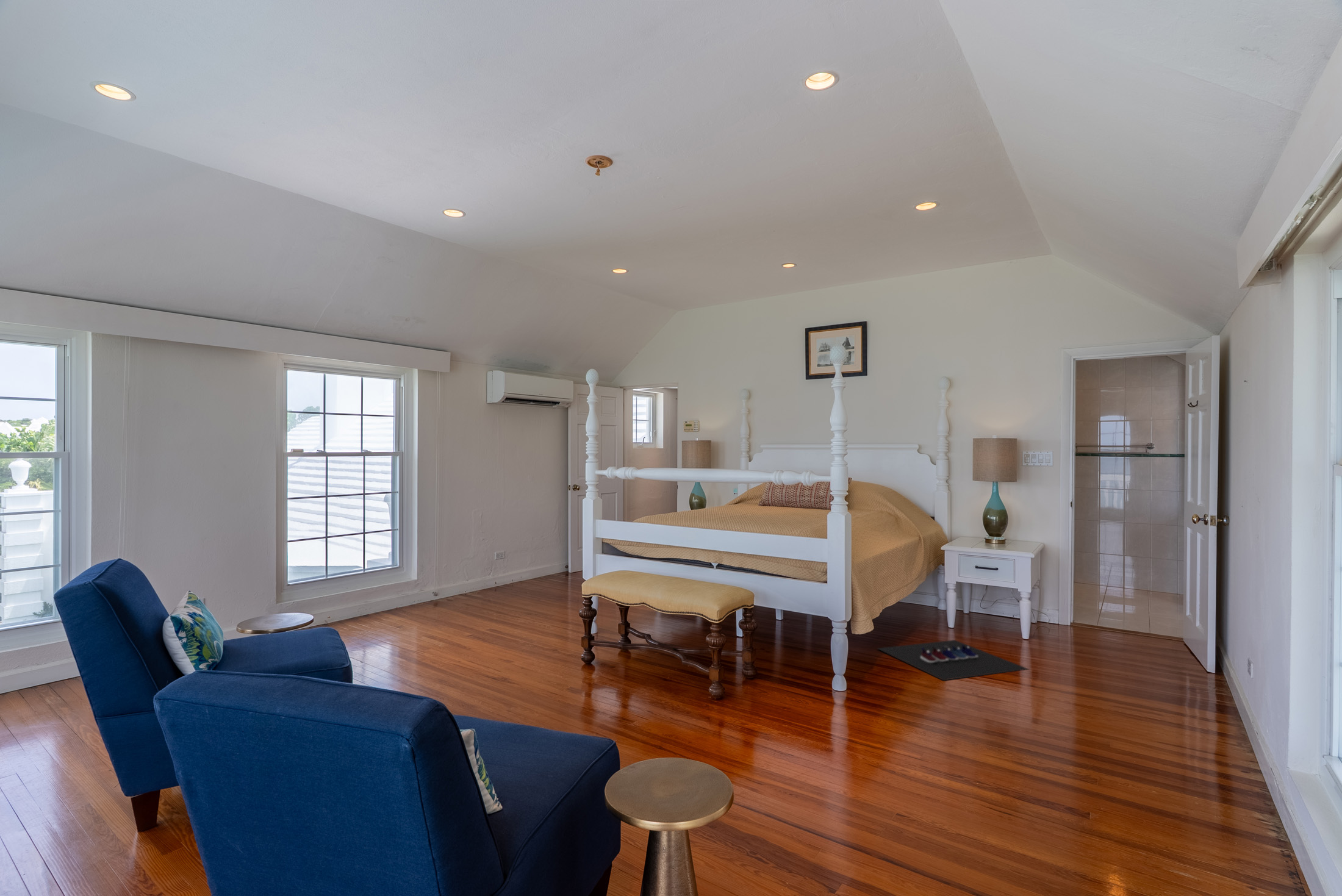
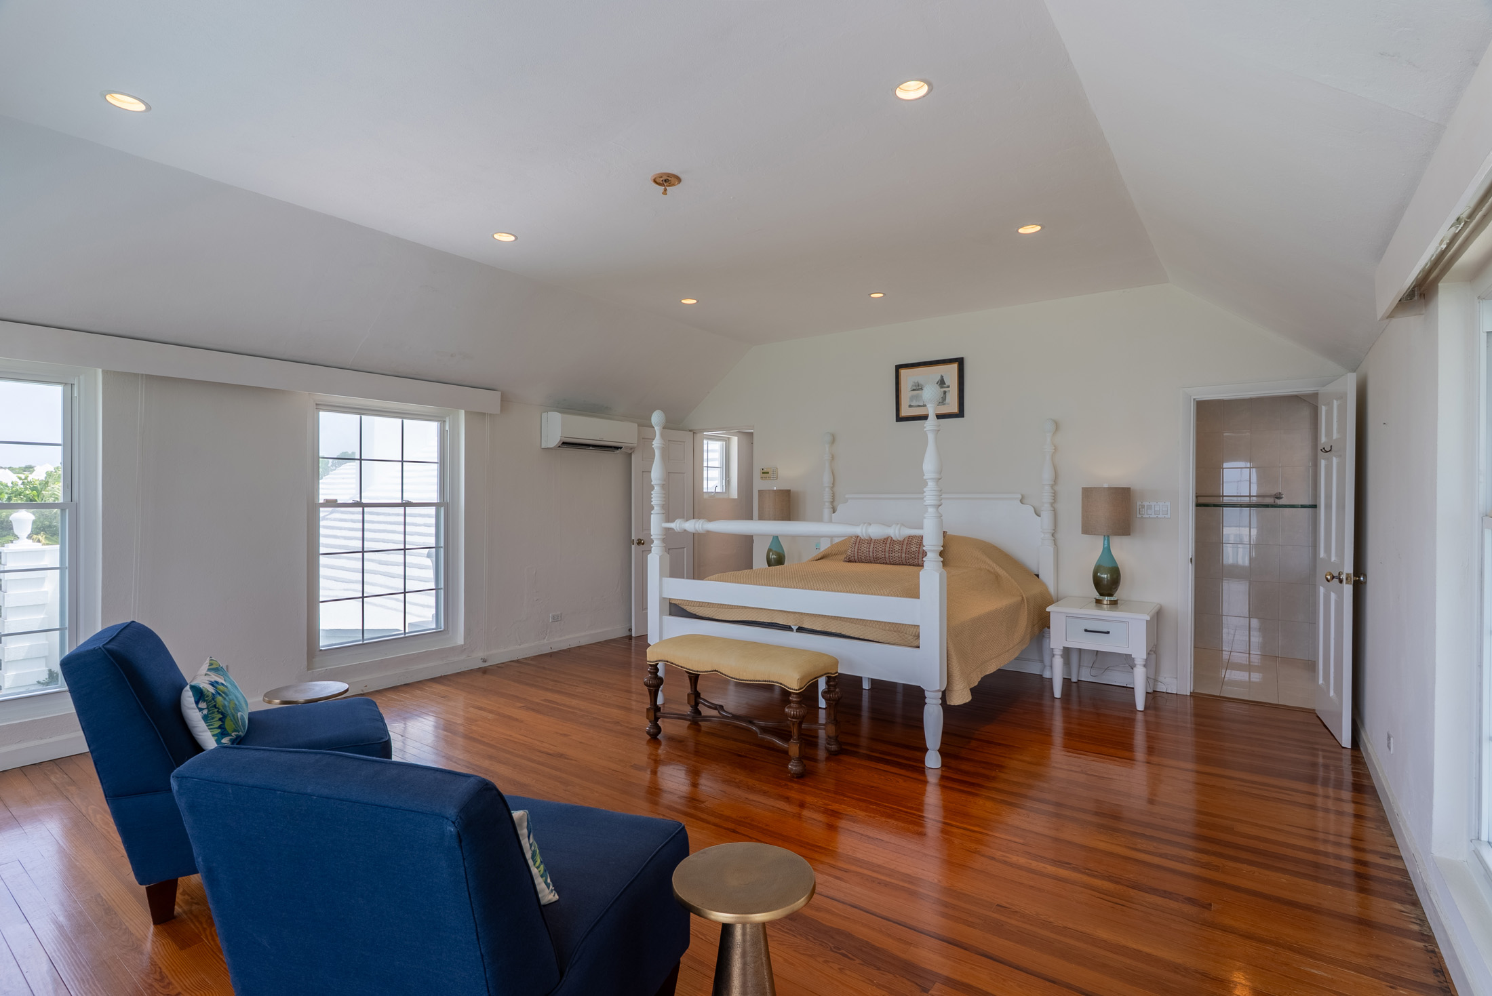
- shoe [877,639,1029,681]
